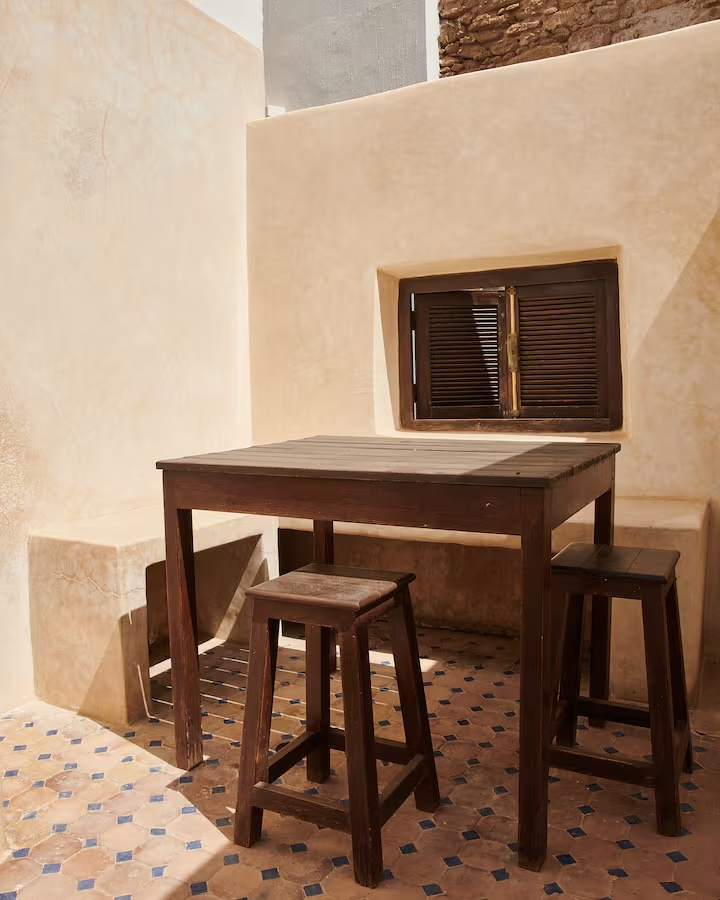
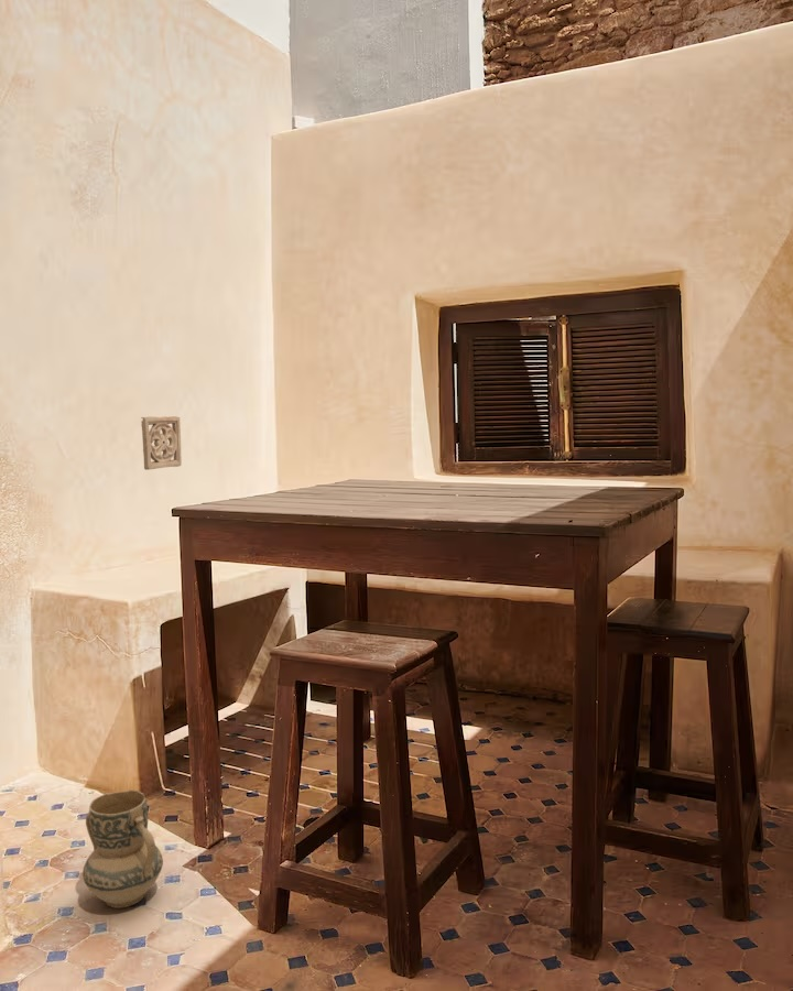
+ ceramic jug [82,788,164,910]
+ wall ornament [140,415,183,471]
